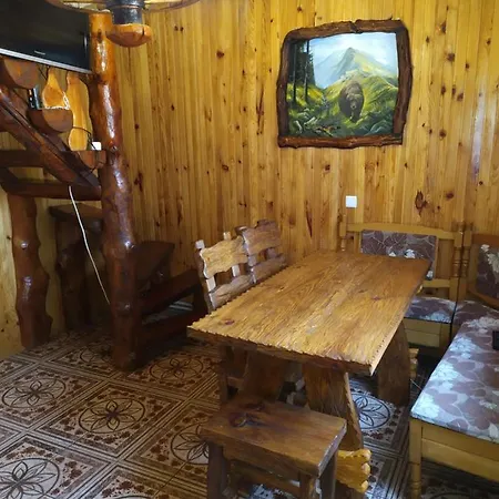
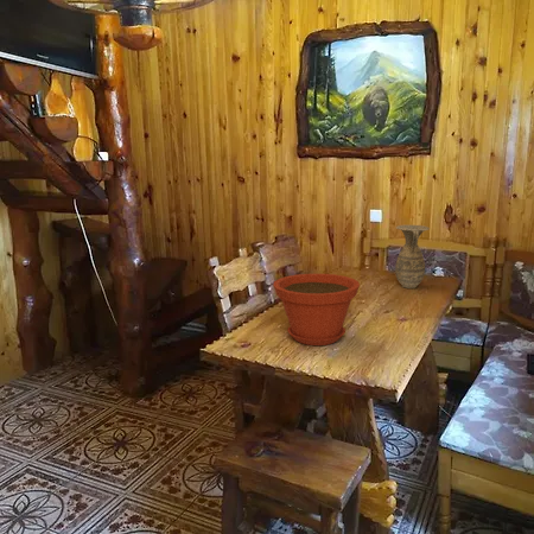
+ ceramic jug [394,224,431,290]
+ plant pot [272,273,361,347]
